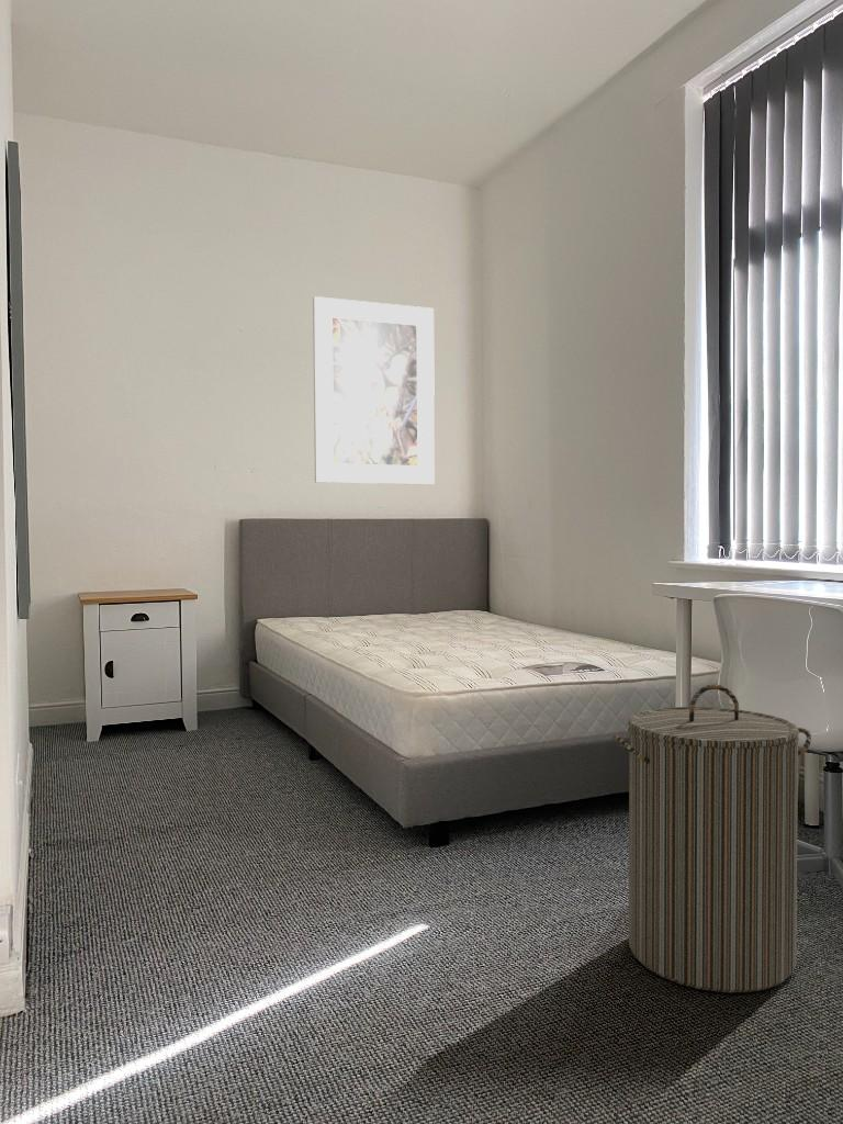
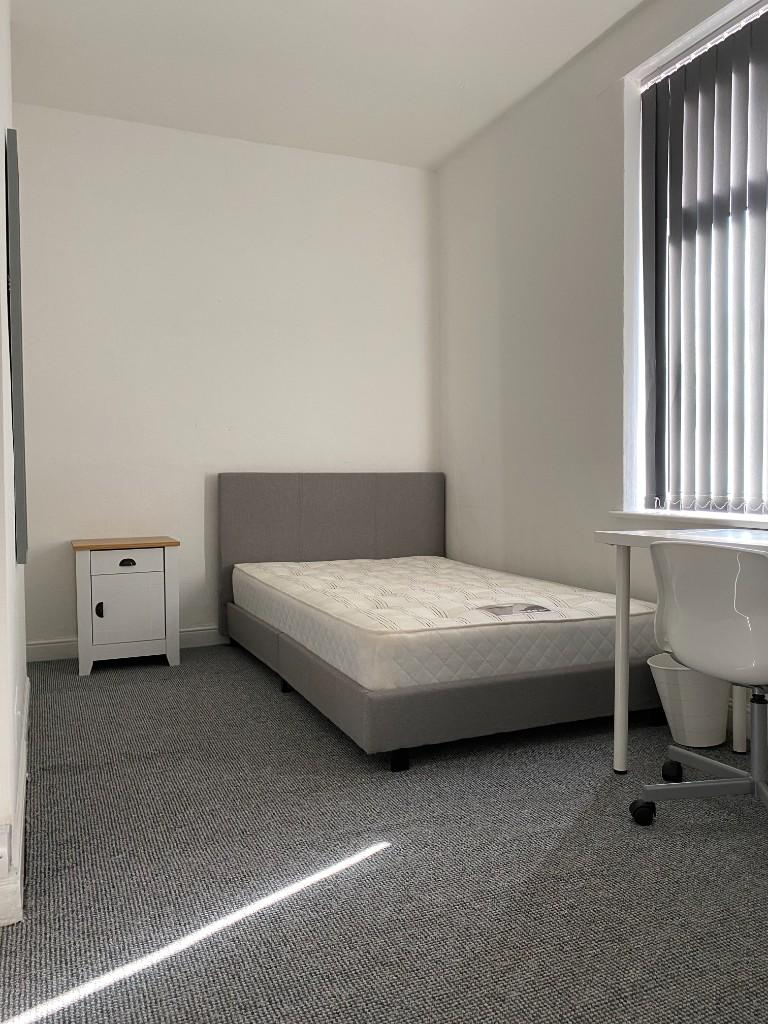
- laundry hamper [611,684,812,993]
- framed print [312,295,436,485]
